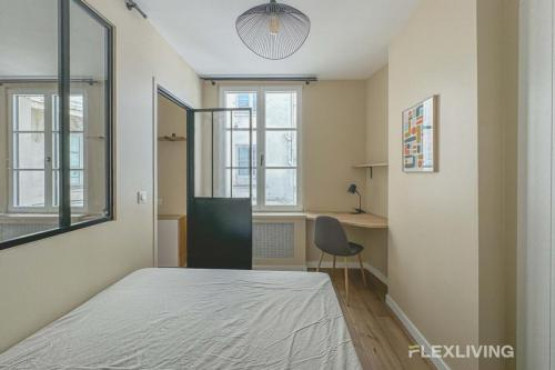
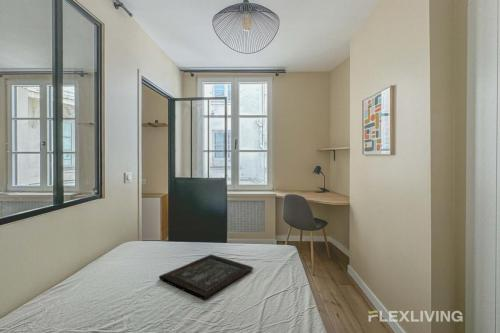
+ tray [158,254,254,301]
